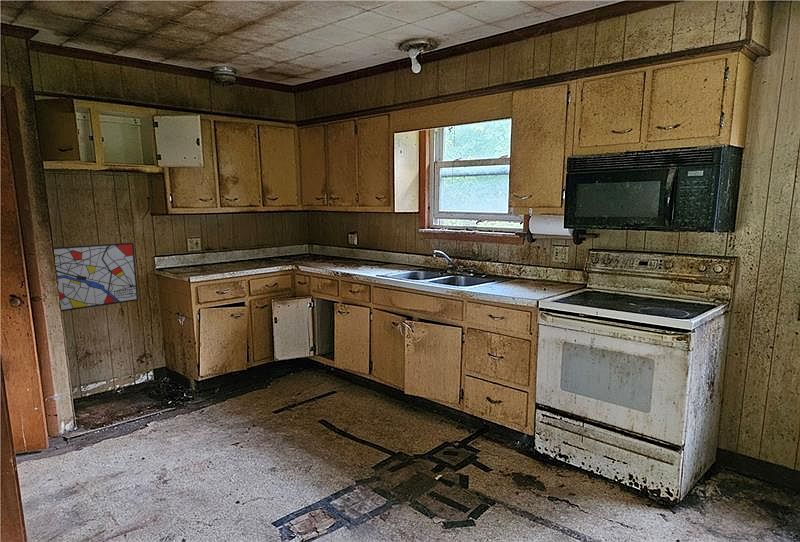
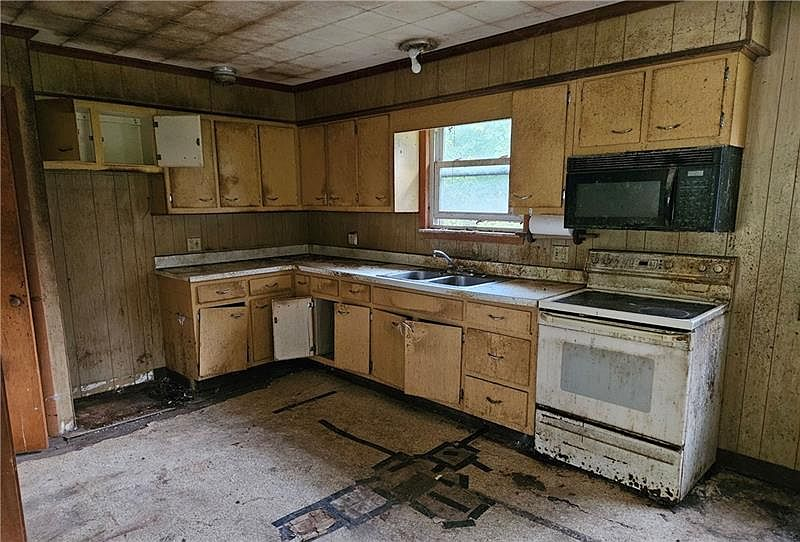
- wall art [53,242,139,312]
